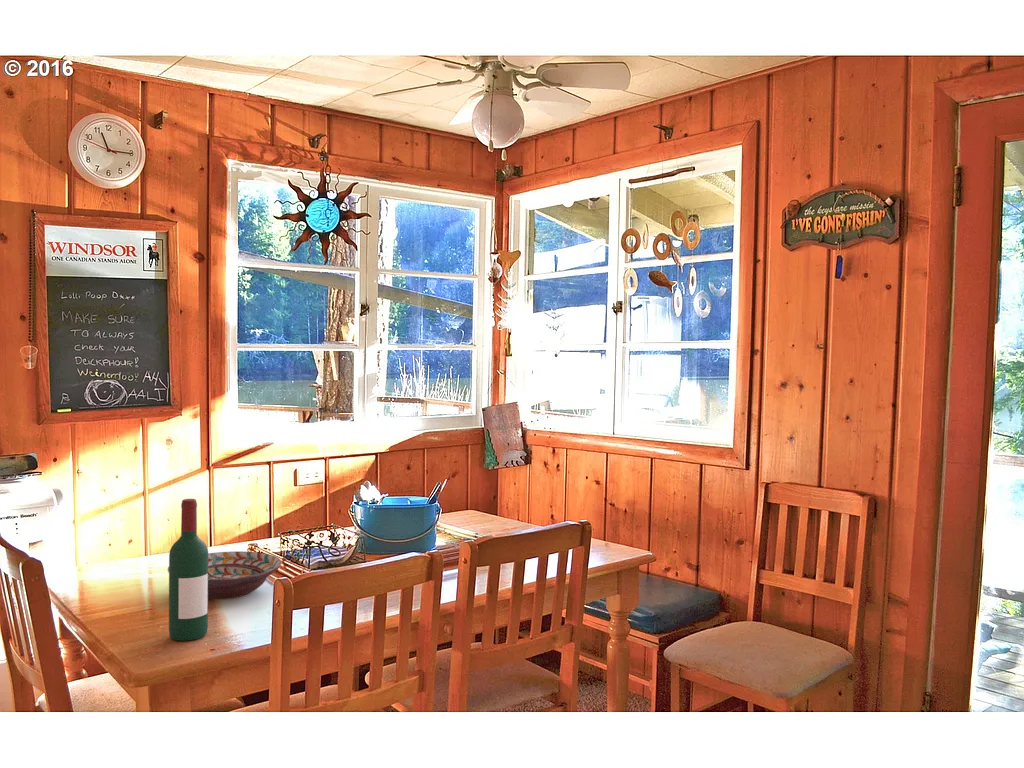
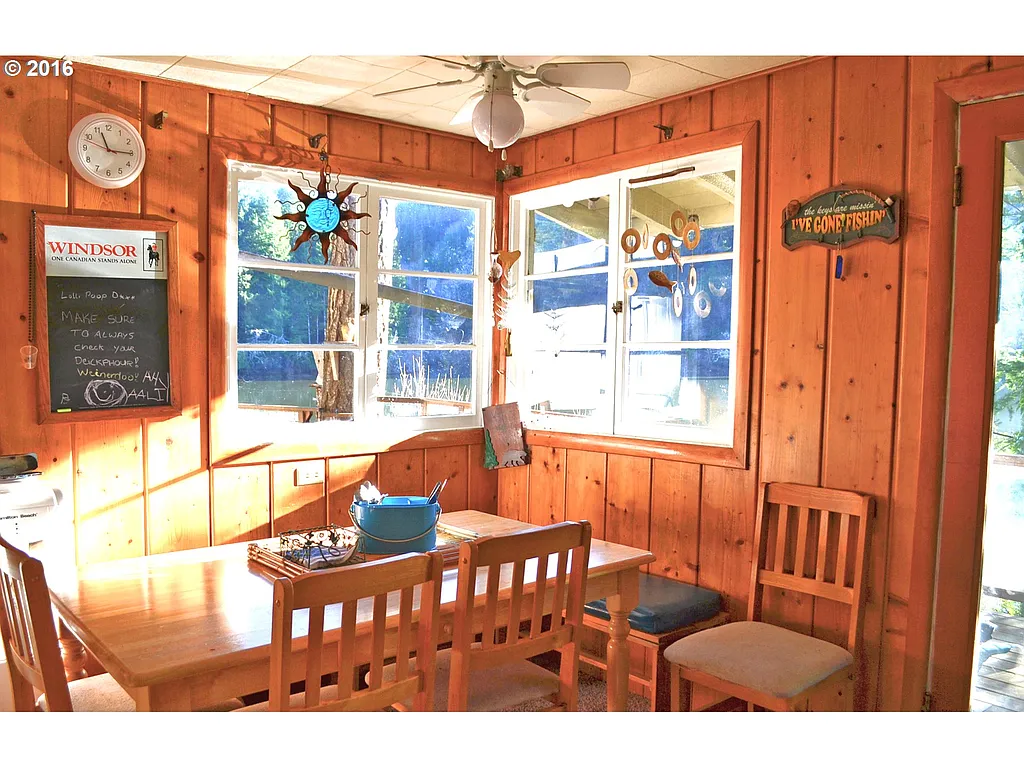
- decorative bowl [167,551,282,600]
- wine bottle [168,498,209,641]
